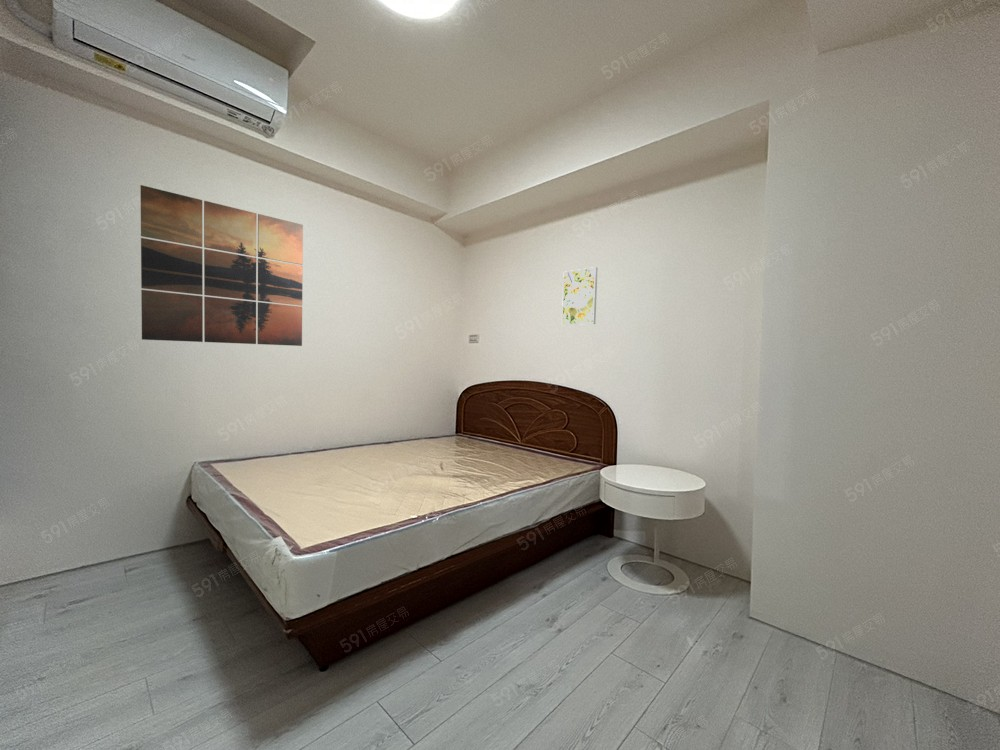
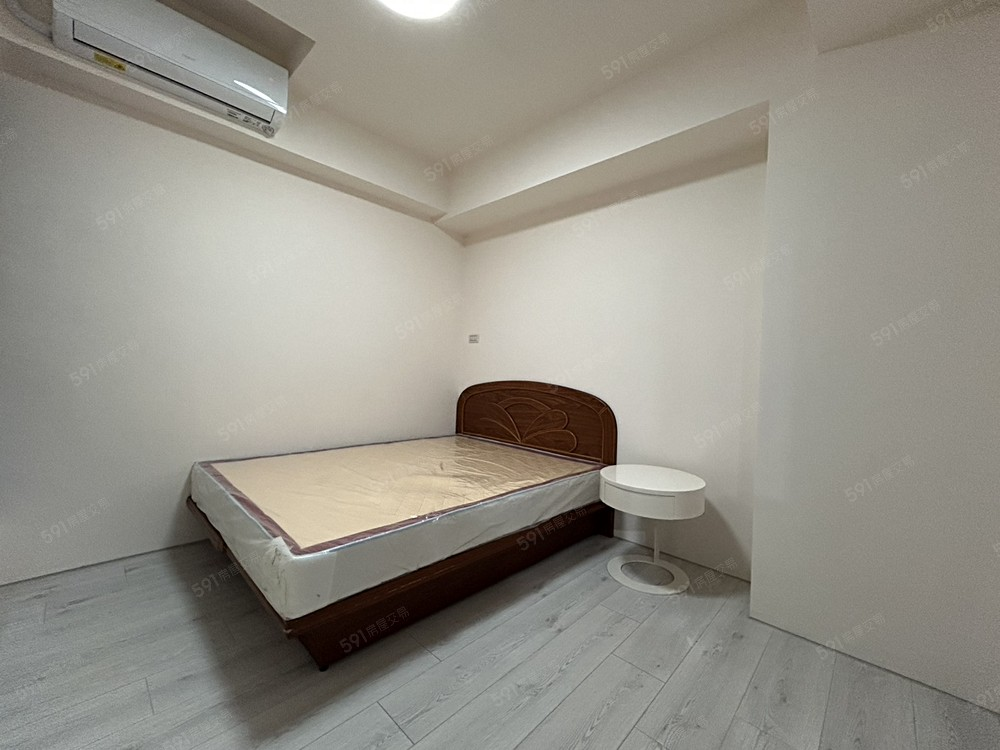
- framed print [561,266,598,326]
- wall art [139,184,304,347]
